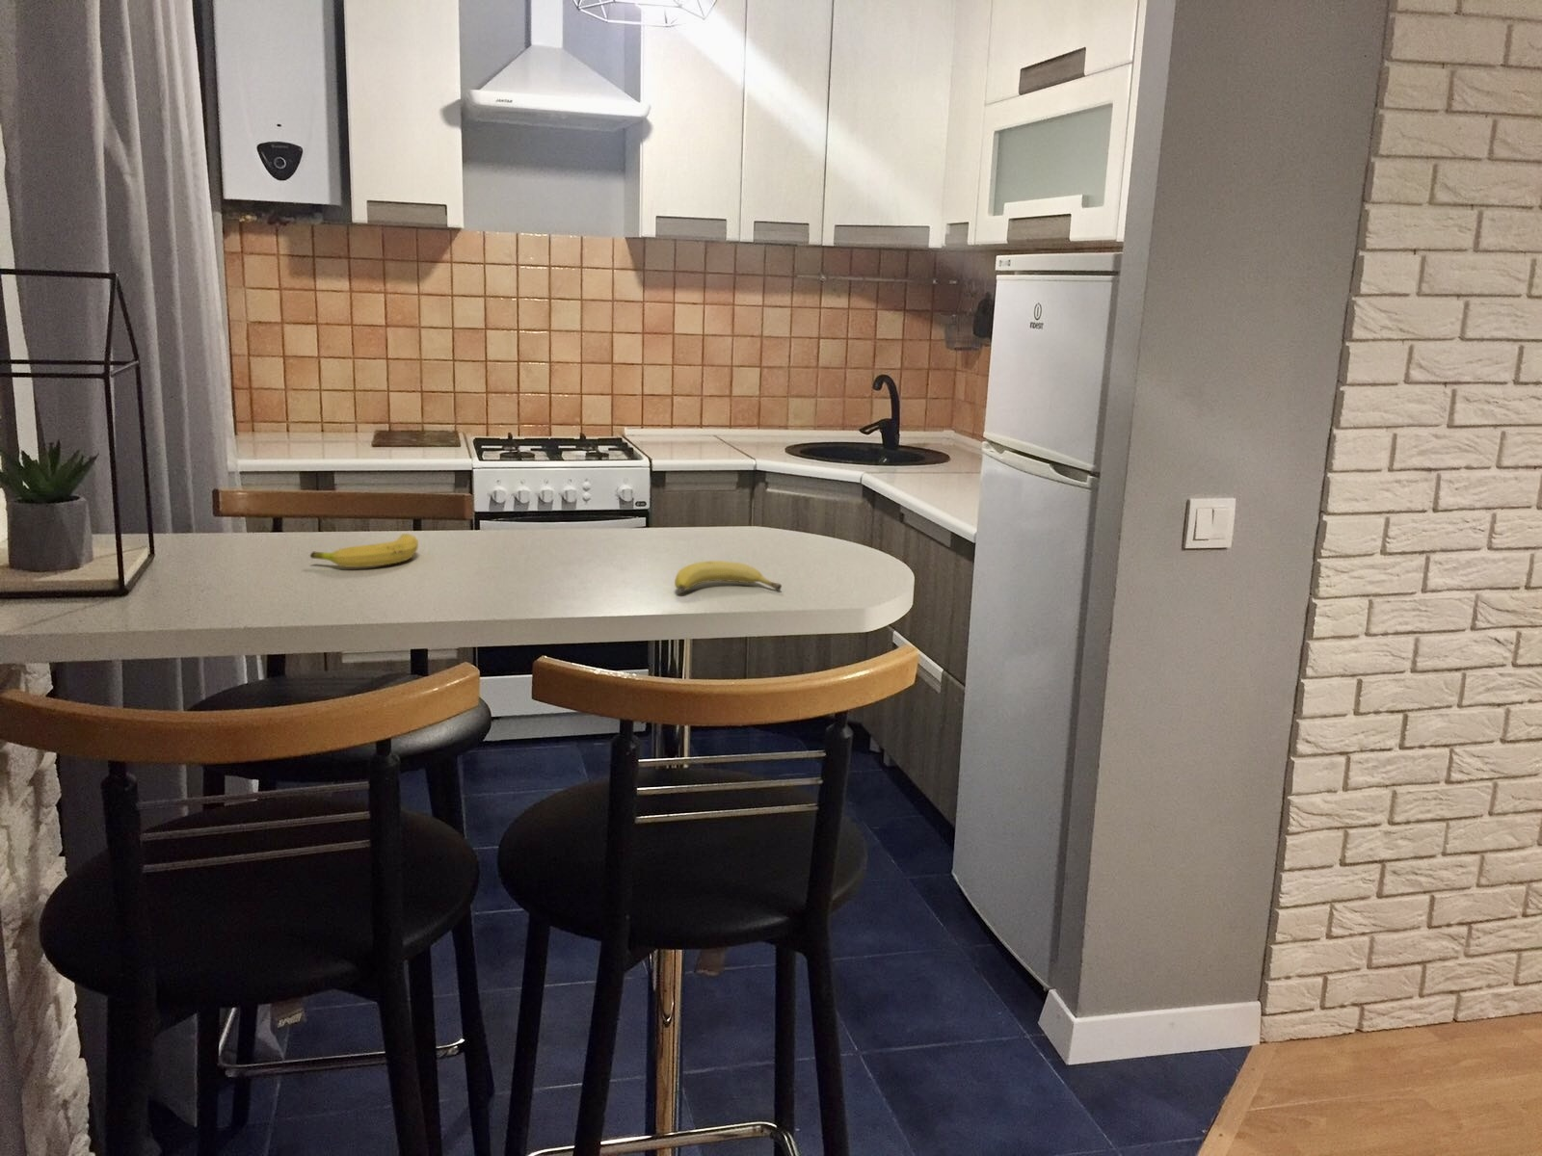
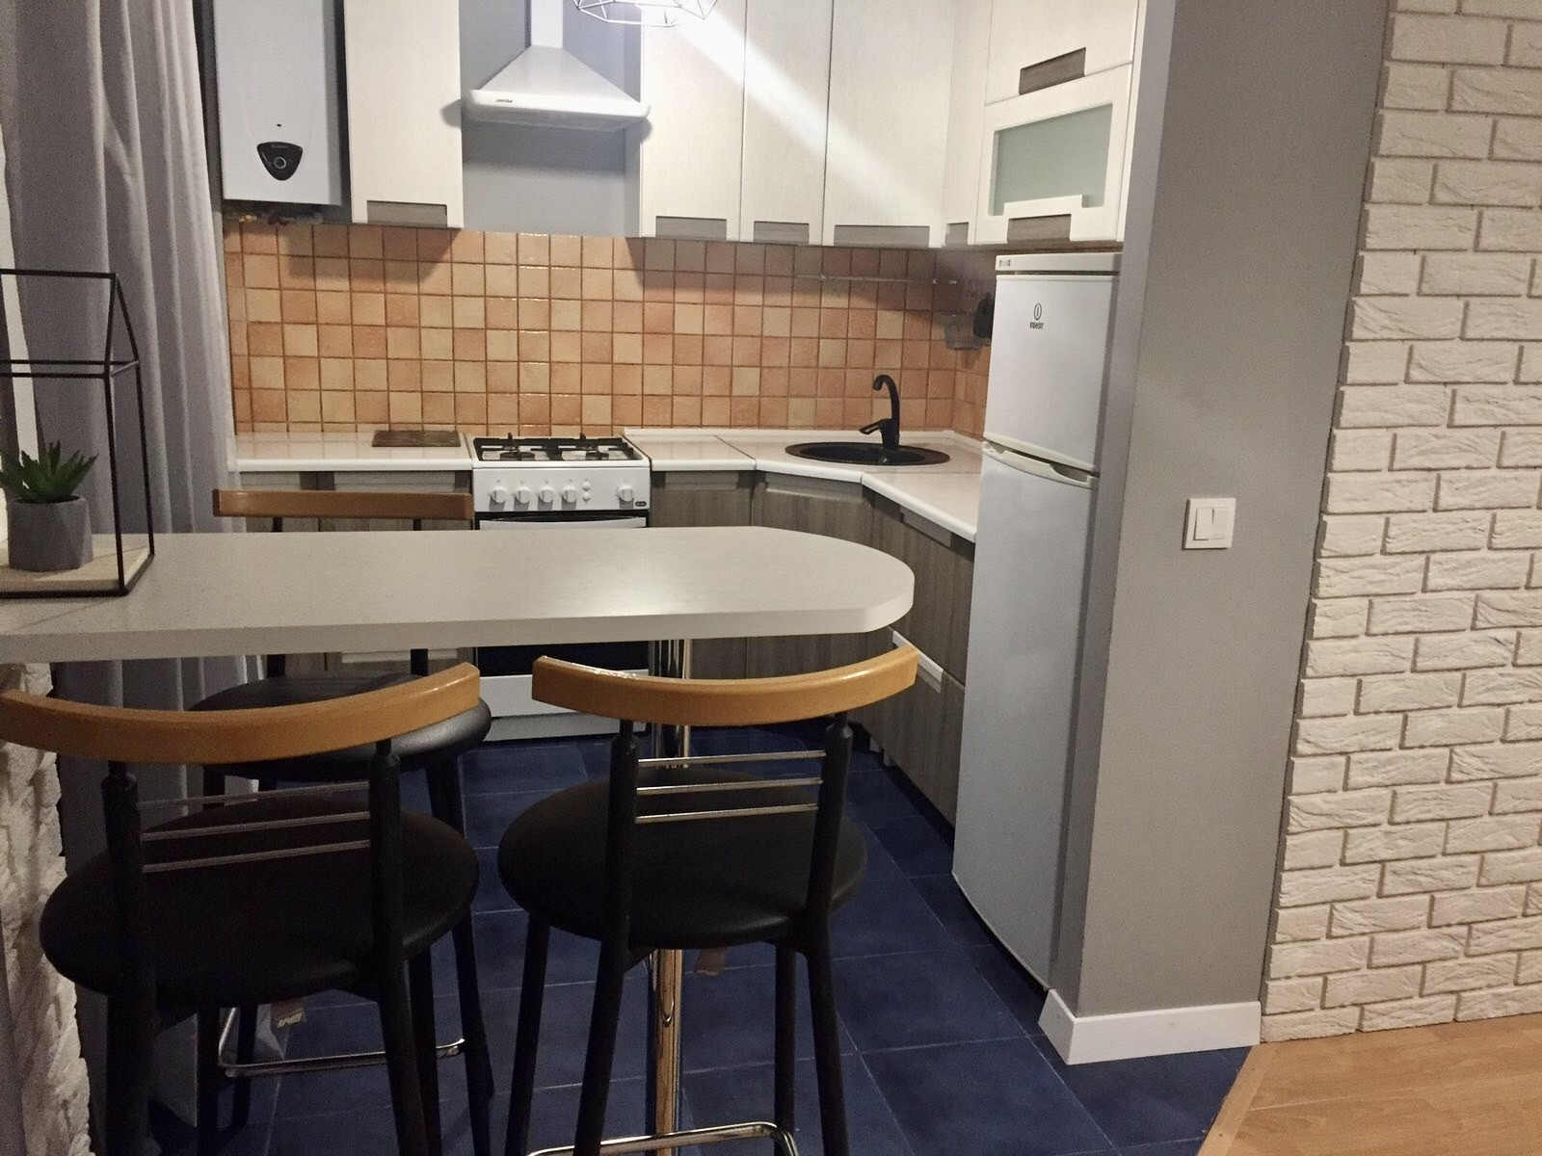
- fruit [674,560,783,591]
- fruit [310,533,419,568]
